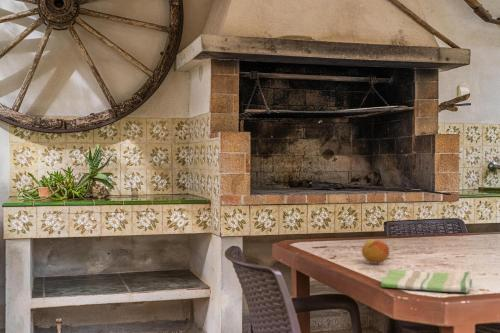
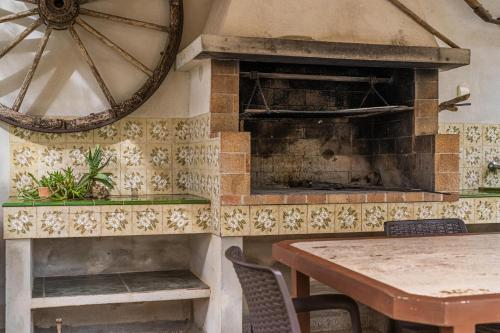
- fruit [361,239,390,265]
- dish towel [380,269,473,294]
